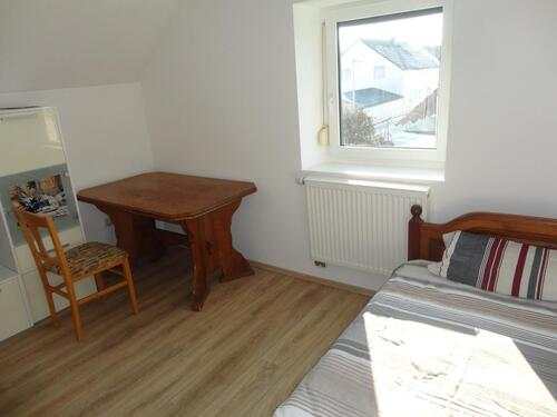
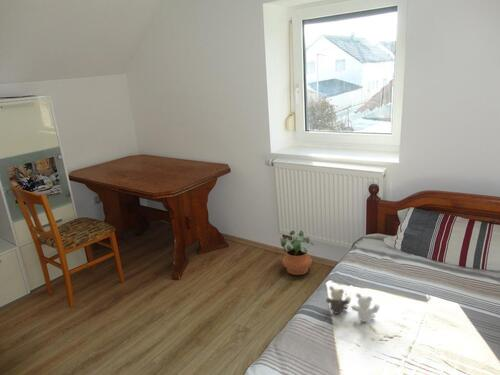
+ potted plant [279,230,316,276]
+ teddy bear [325,285,381,323]
